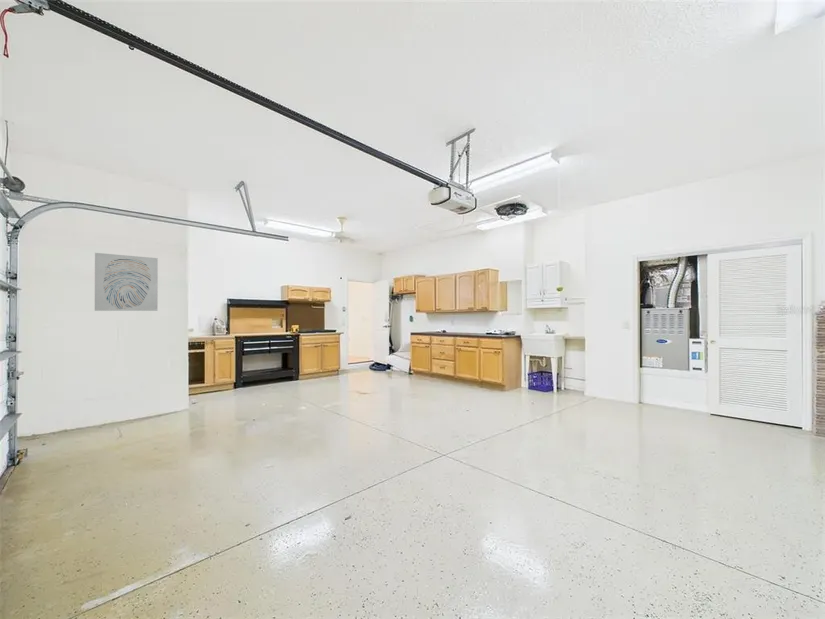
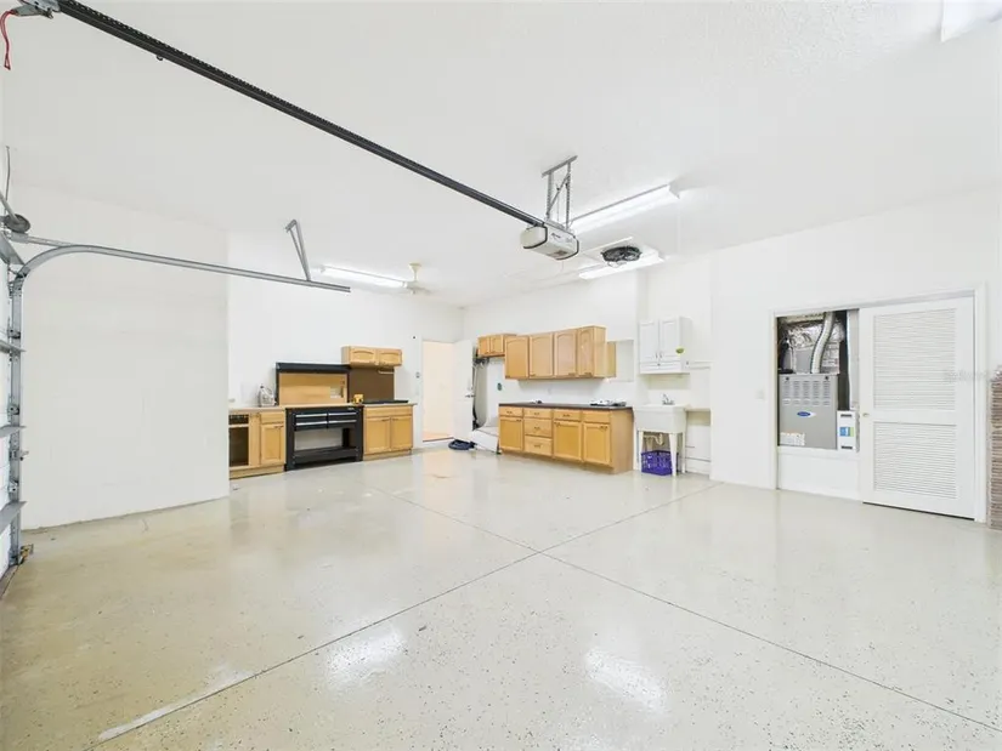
- wall art [94,252,159,312]
